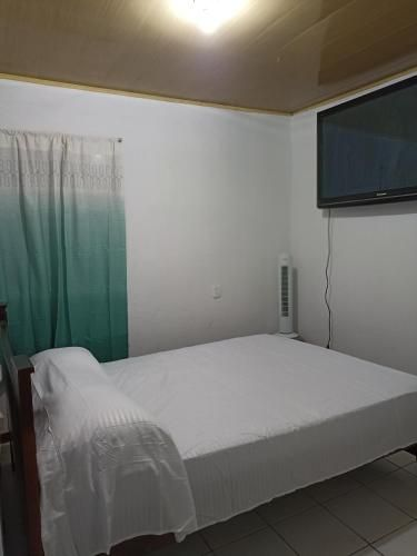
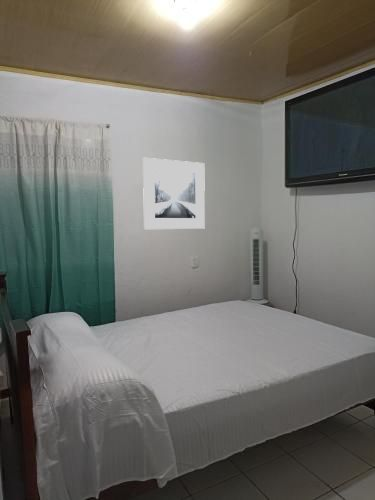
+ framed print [142,157,206,230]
